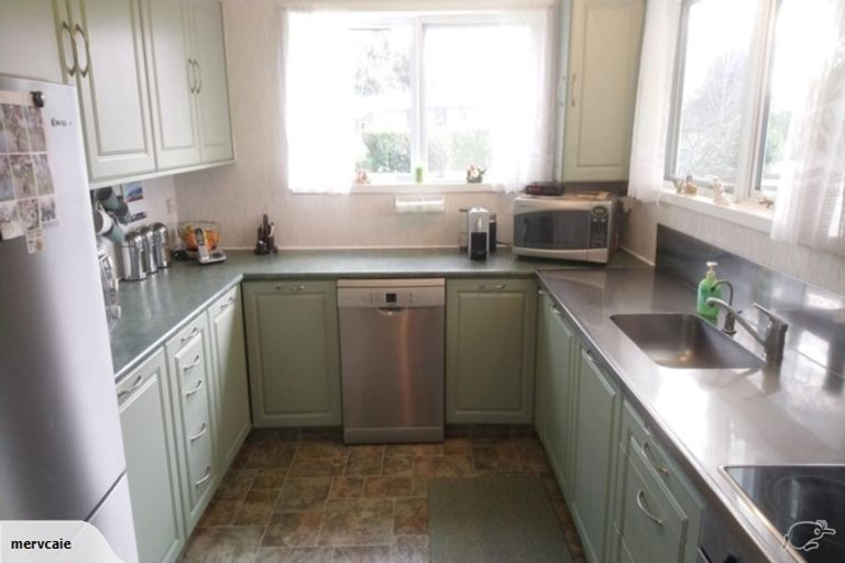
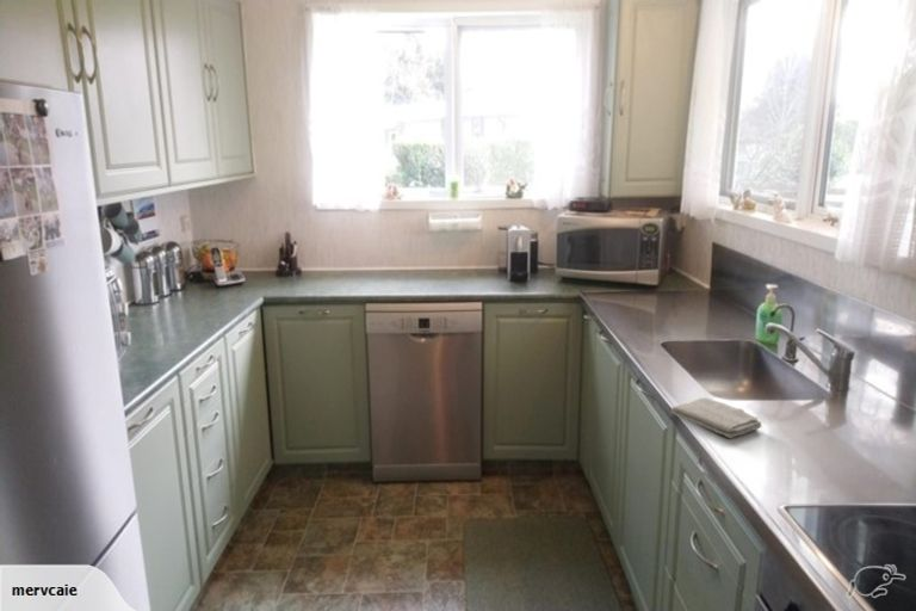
+ washcloth [670,396,763,439]
